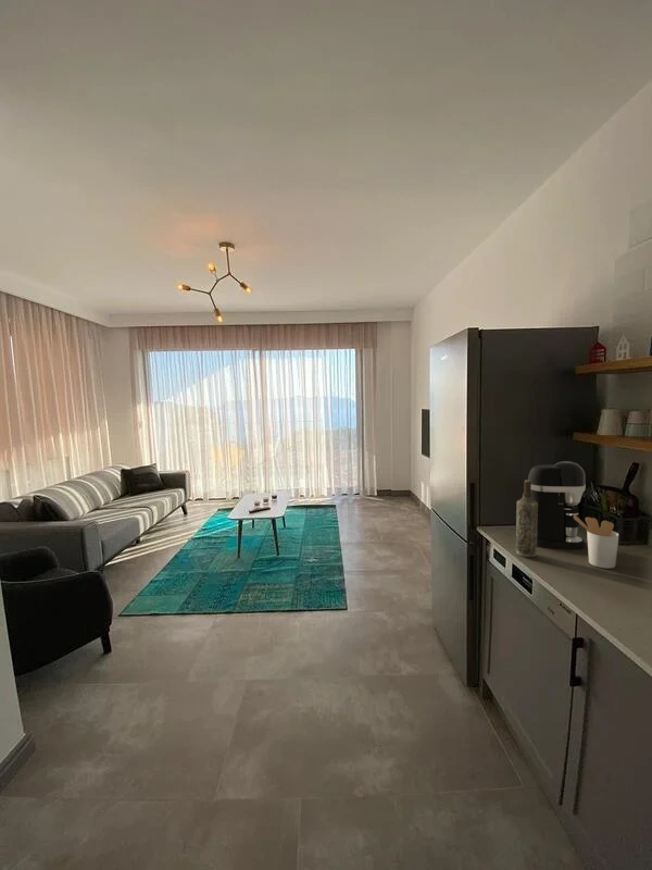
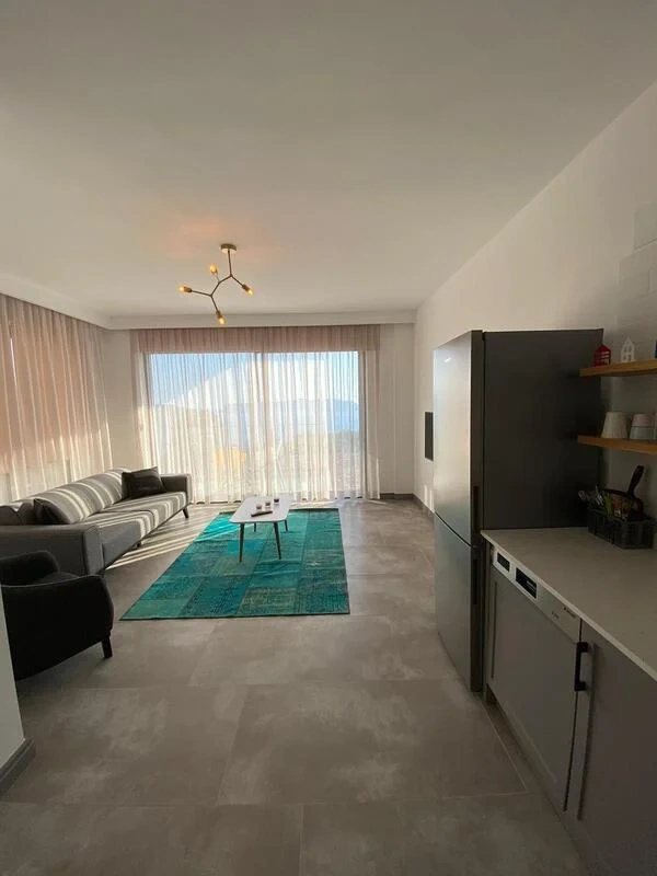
- coffee maker [527,460,587,550]
- utensil holder [574,515,619,570]
- bottle [515,480,538,558]
